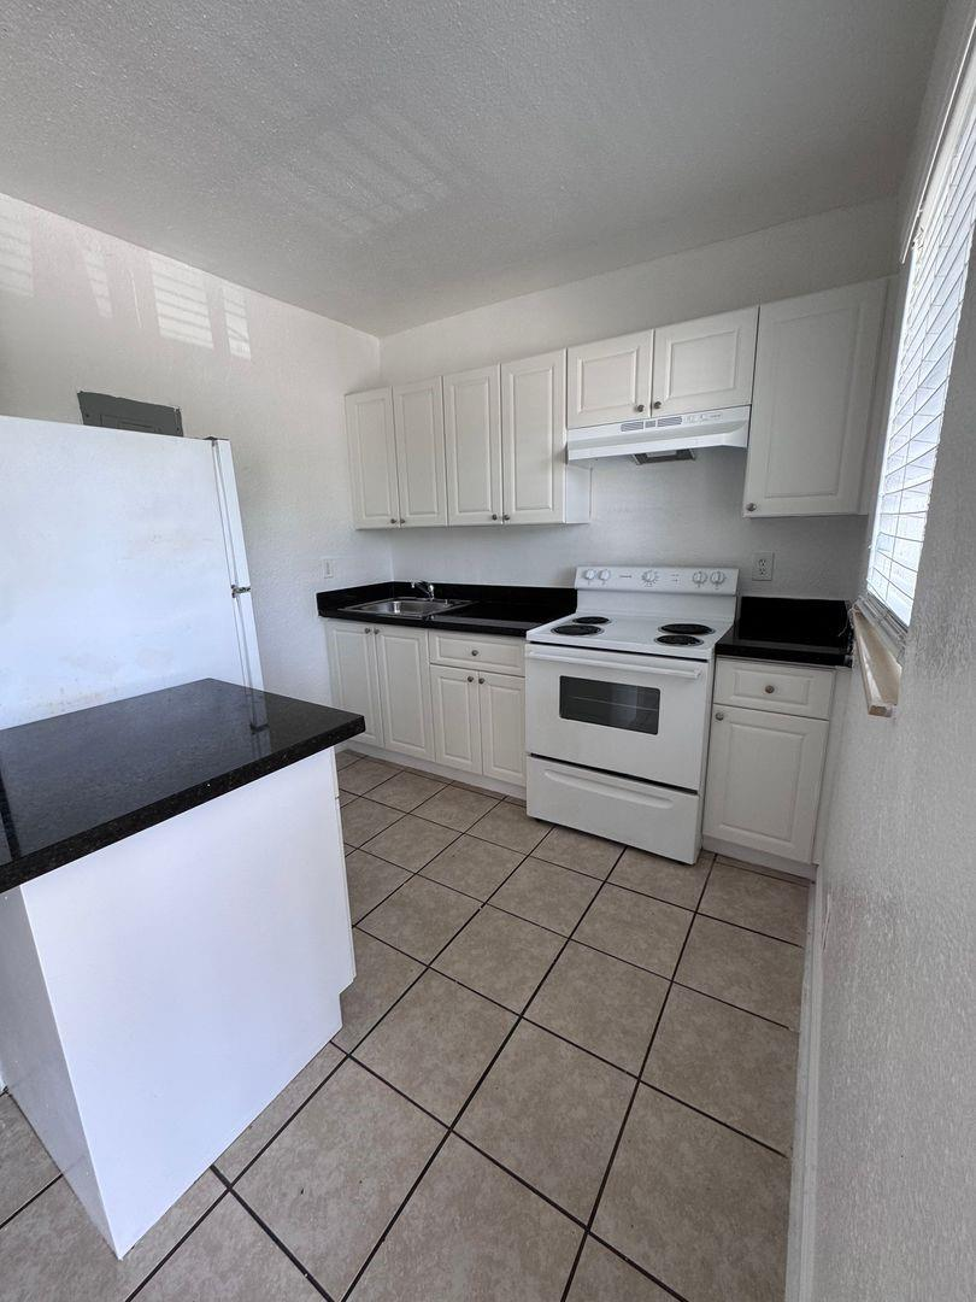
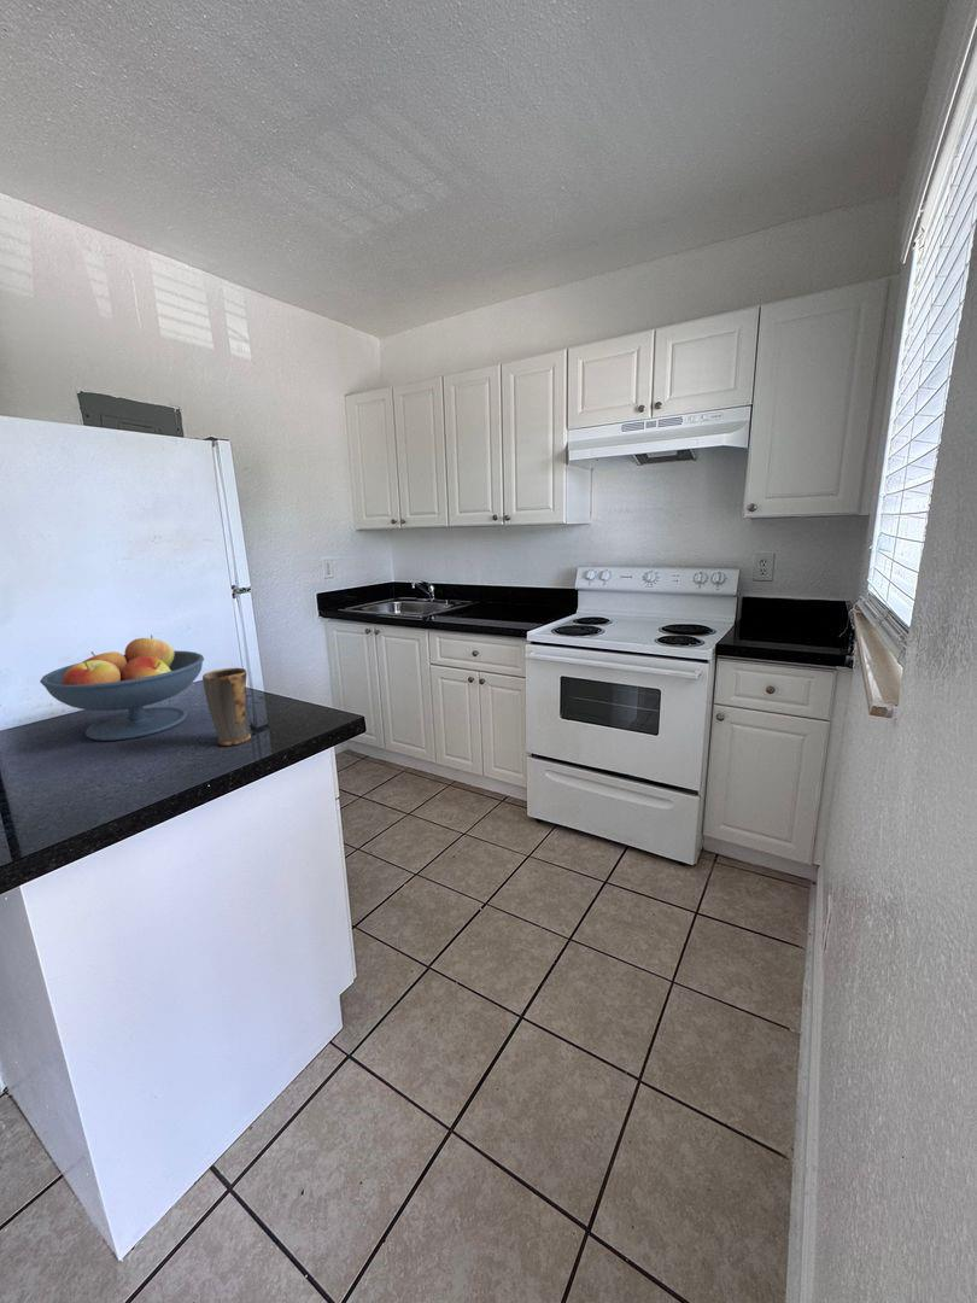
+ fruit bowl [39,633,205,742]
+ mug [201,667,252,747]
